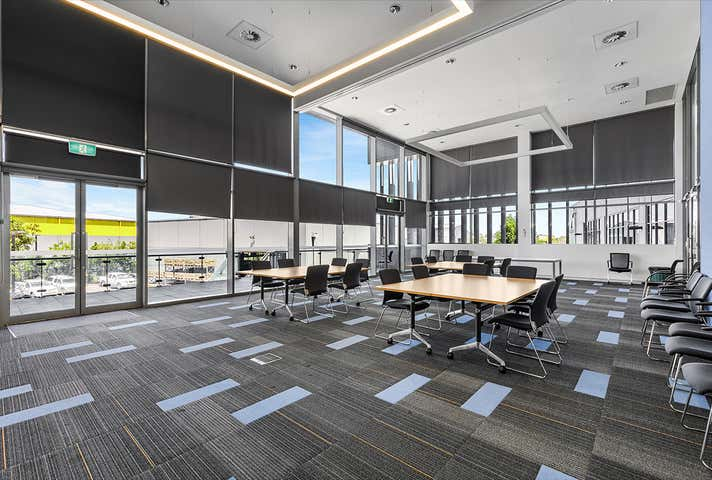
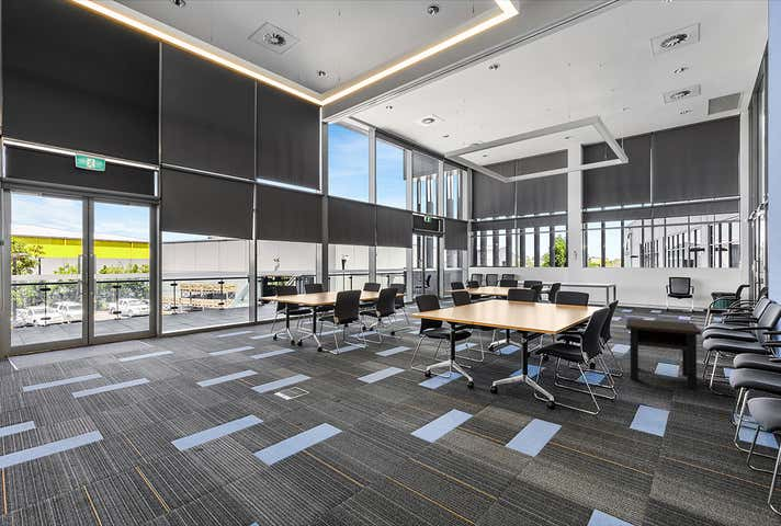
+ side table [625,318,702,390]
